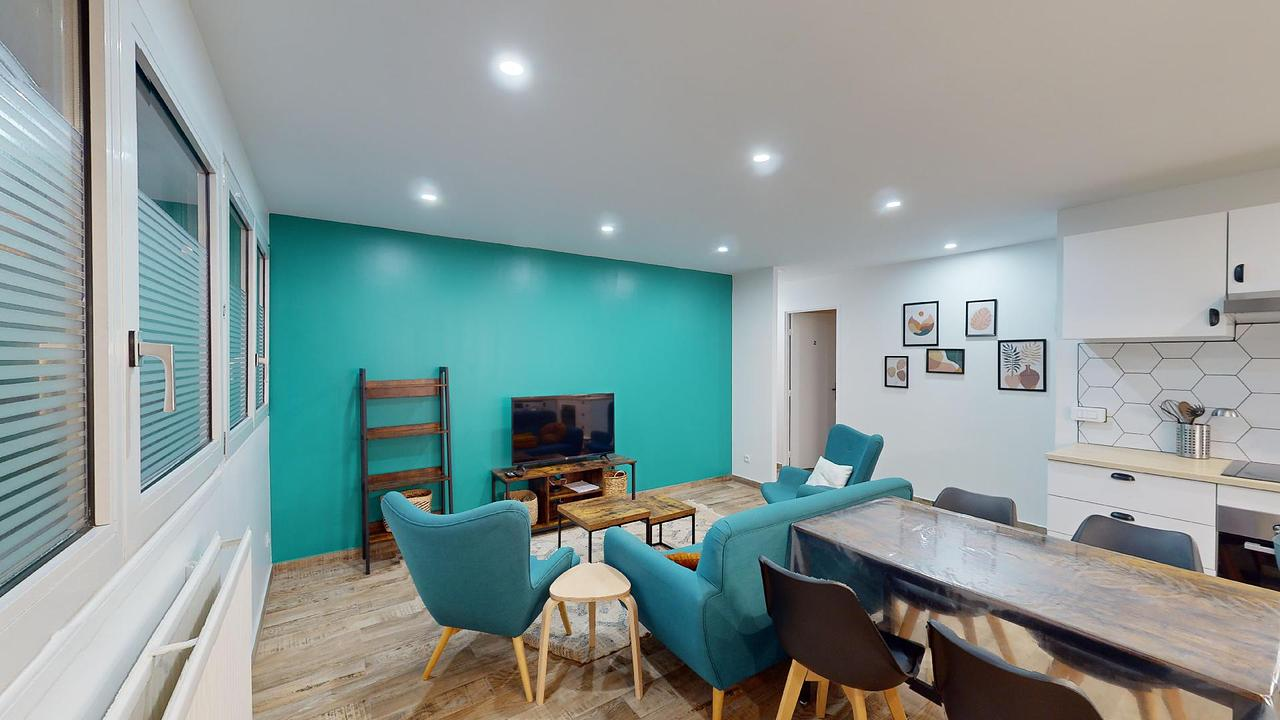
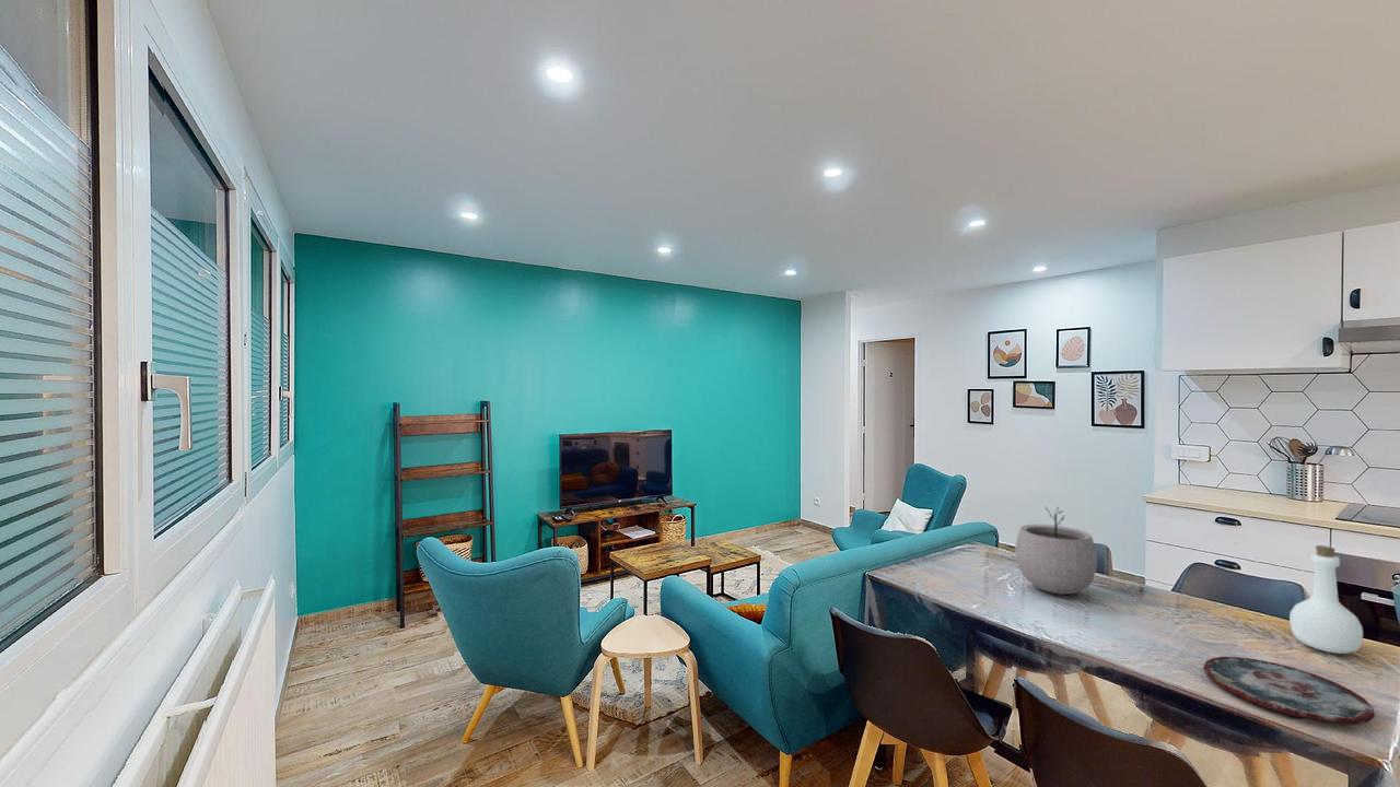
+ plate [1203,656,1376,726]
+ bottle [1288,544,1364,655]
+ plant pot [1014,505,1098,596]
